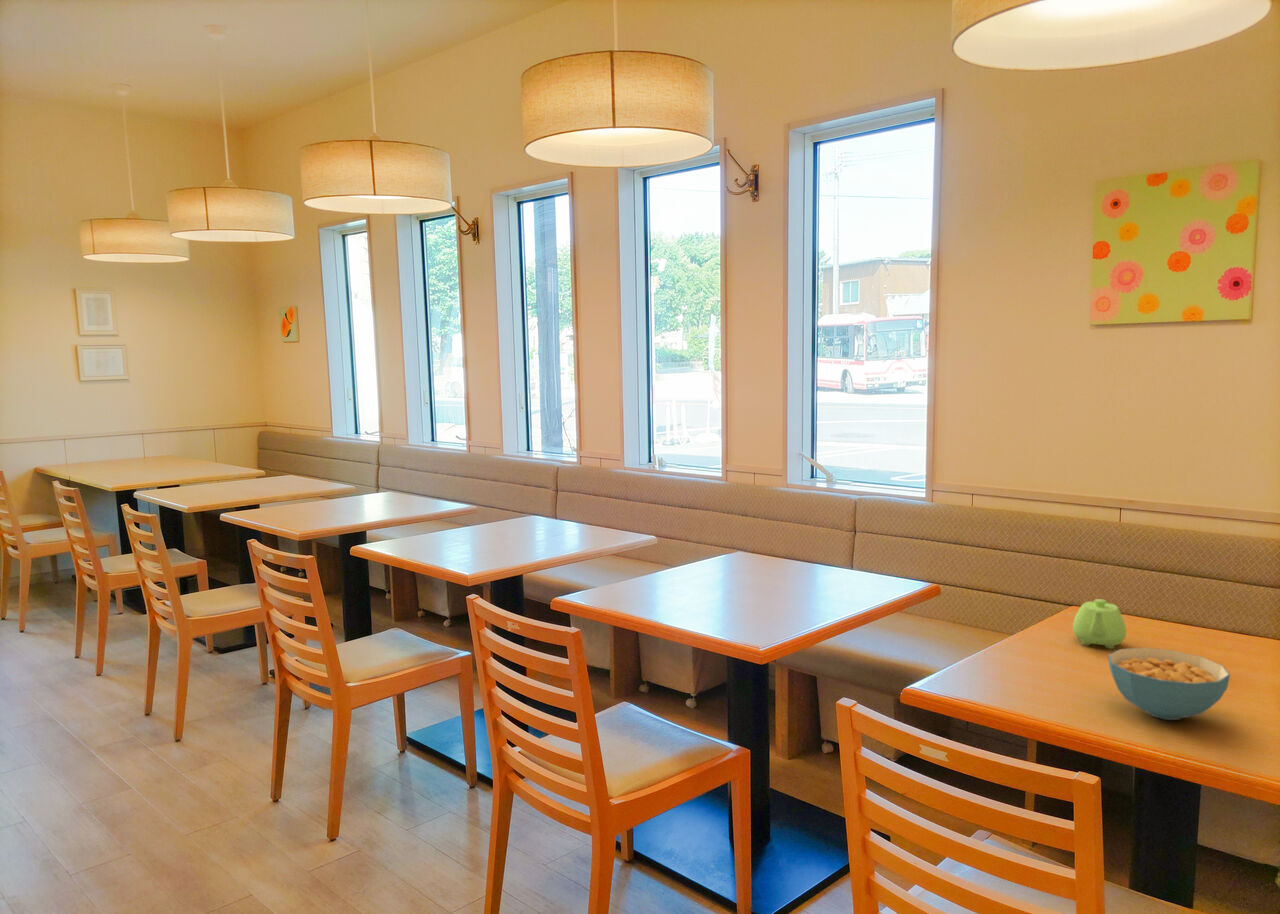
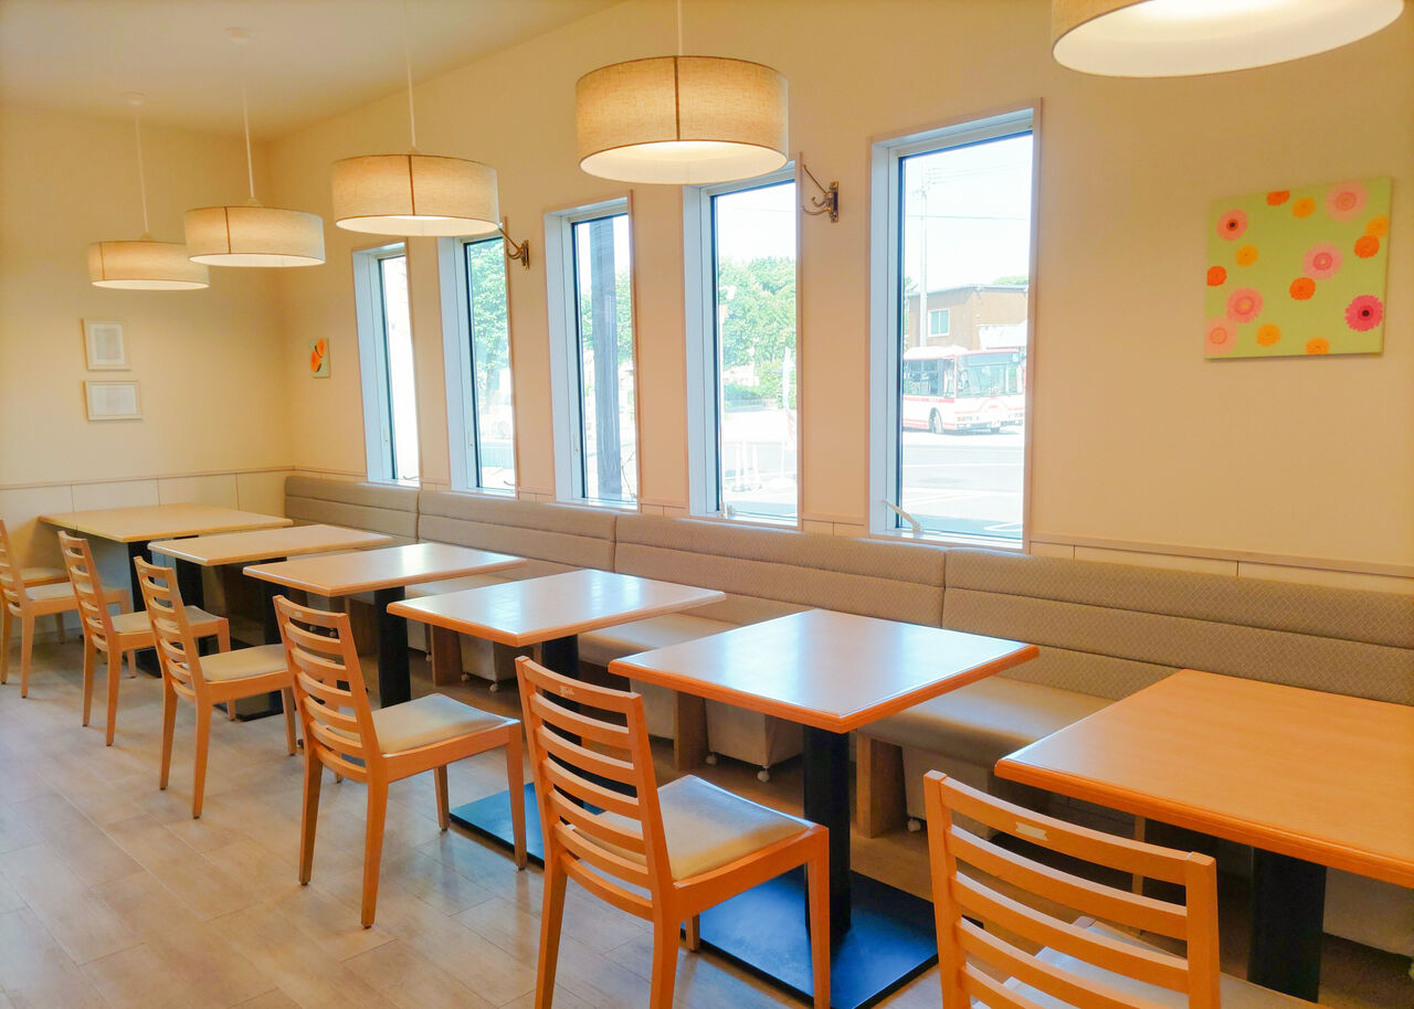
- cereal bowl [1107,647,1231,721]
- teapot [1072,598,1127,650]
